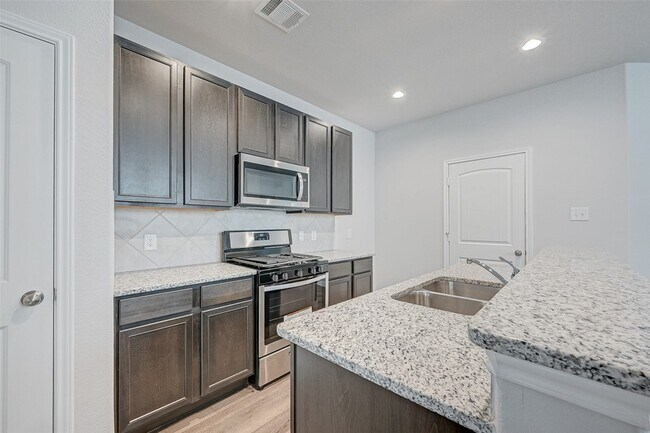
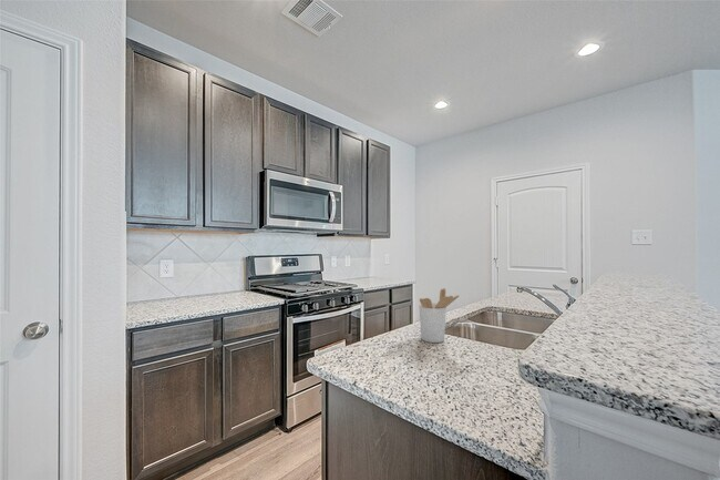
+ utensil holder [418,287,460,344]
